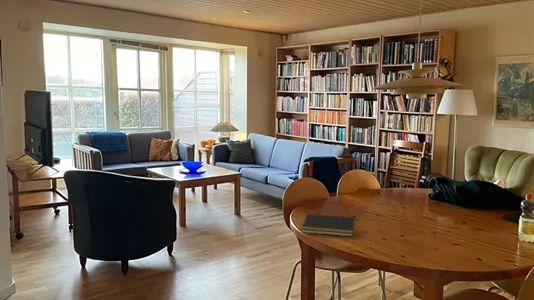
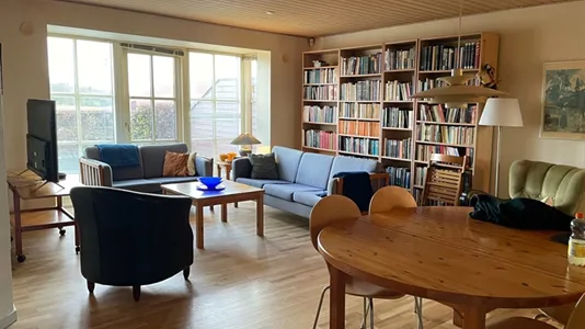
- notepad [300,213,356,237]
